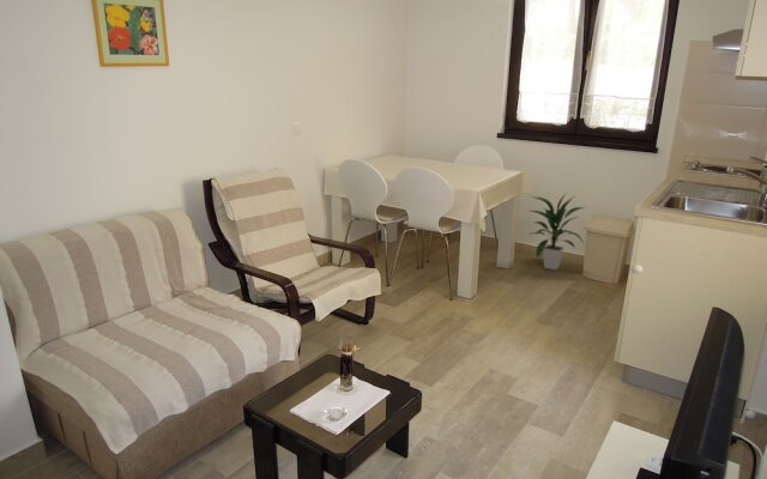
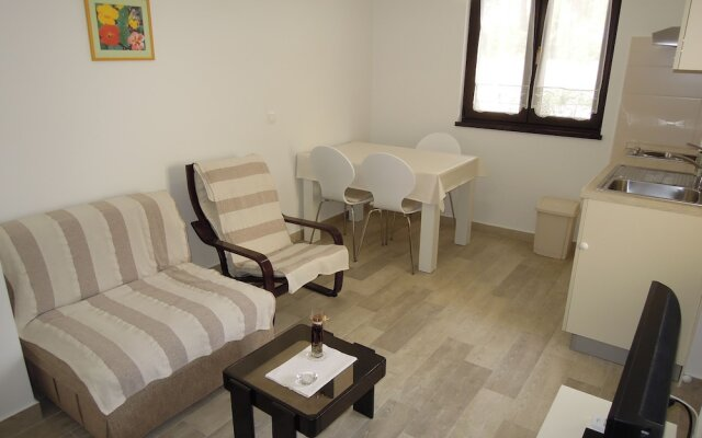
- indoor plant [529,193,587,271]
